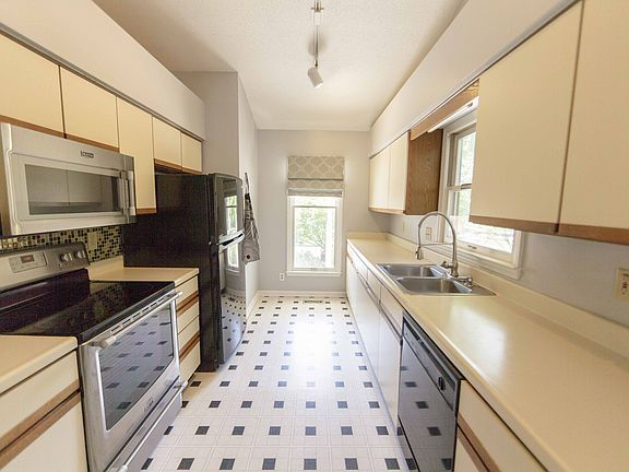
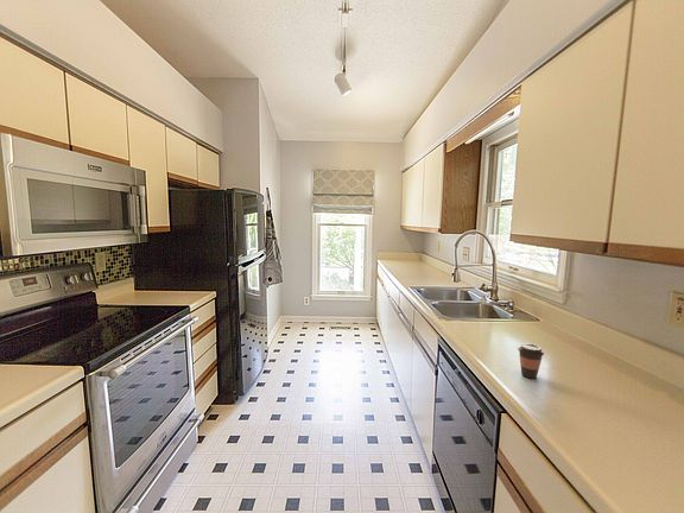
+ coffee cup [517,342,545,380]
